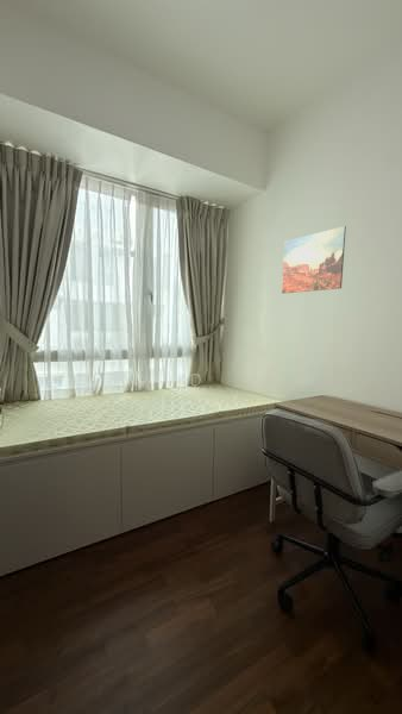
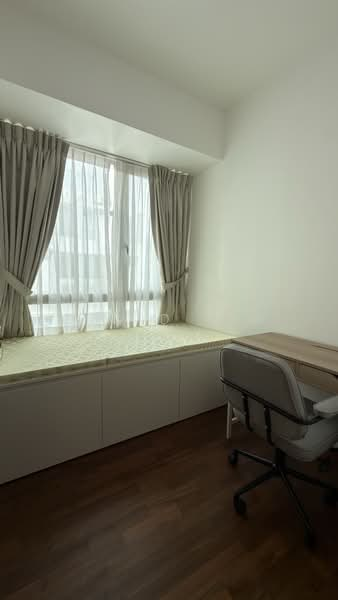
- wall art [281,225,347,294]
